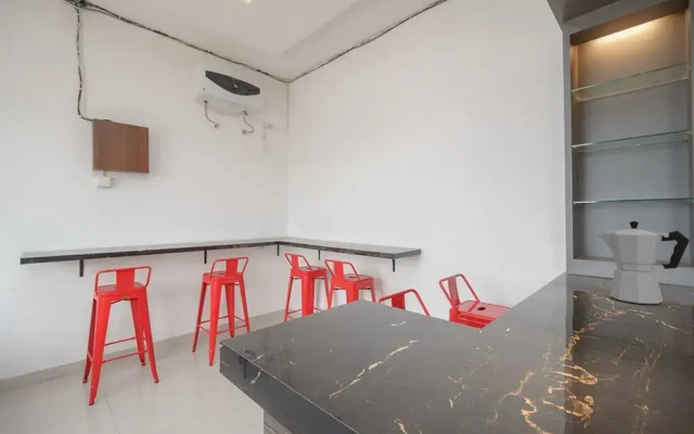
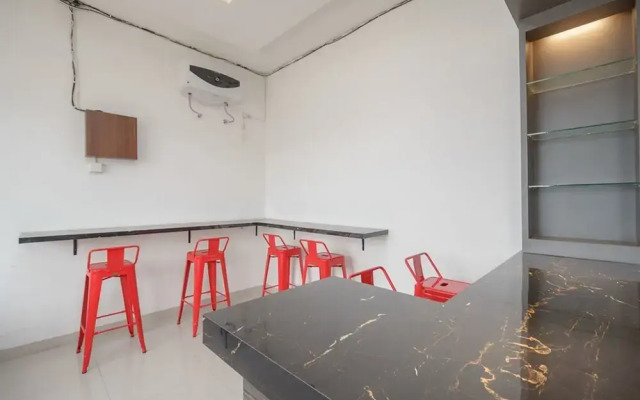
- moka pot [596,220,691,305]
